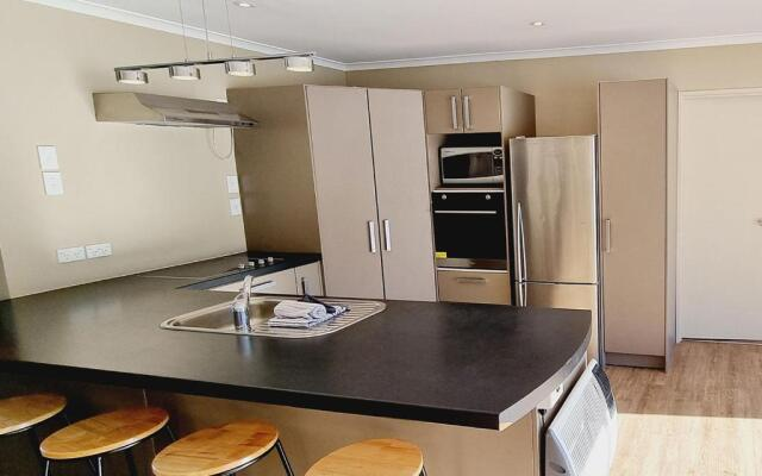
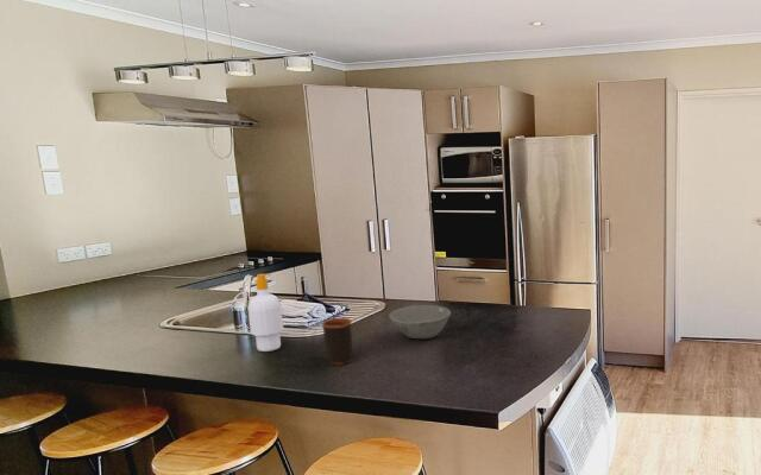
+ soap bottle [247,273,284,353]
+ bowl [388,304,452,340]
+ mug [321,317,353,366]
